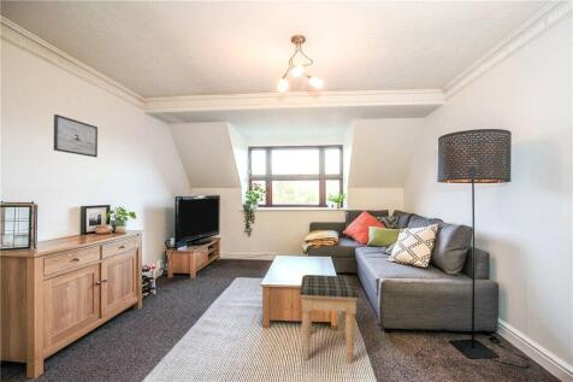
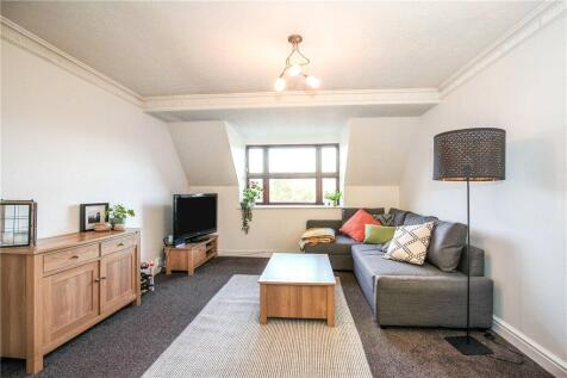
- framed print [53,113,99,158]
- footstool [299,274,360,364]
